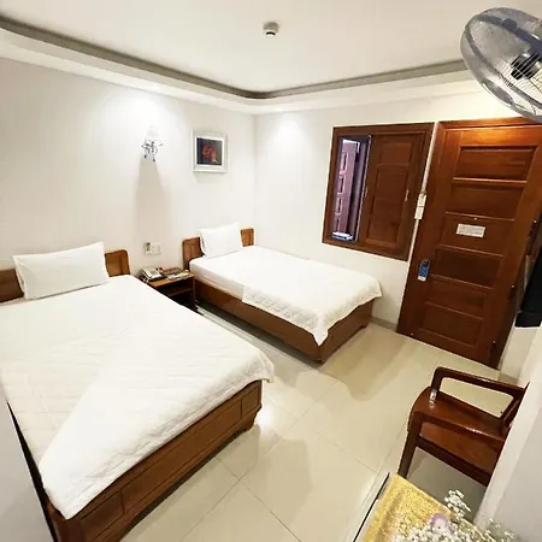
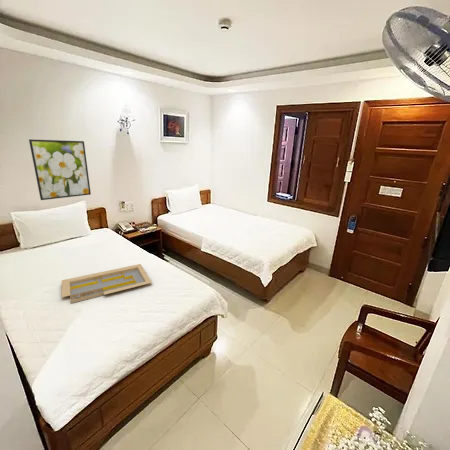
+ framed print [28,138,92,201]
+ serving tray [61,263,153,304]
